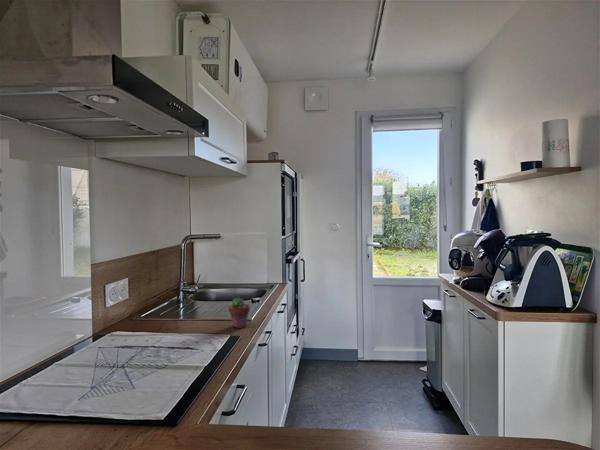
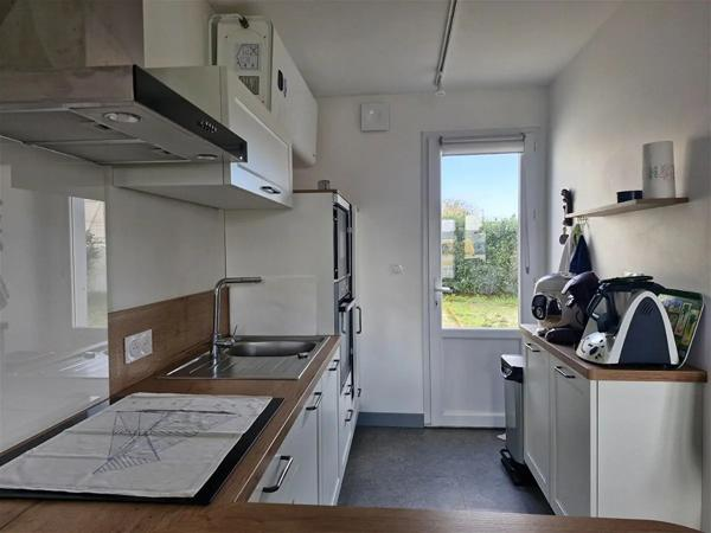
- potted succulent [228,297,251,329]
